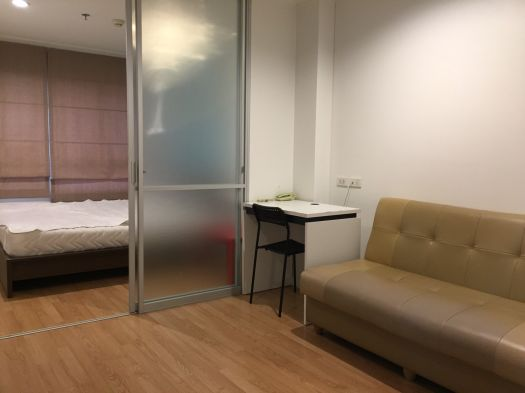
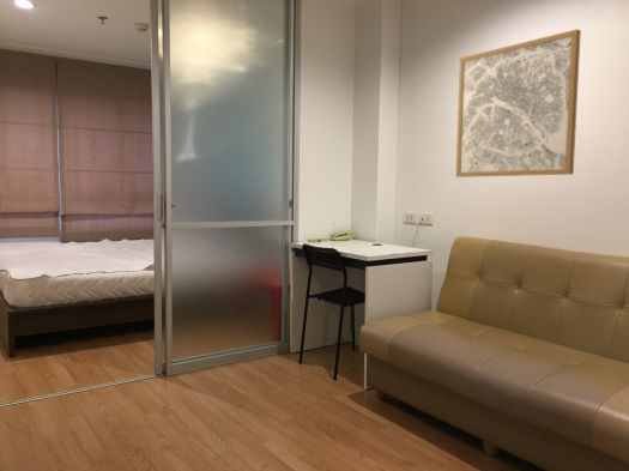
+ wall art [455,28,582,179]
